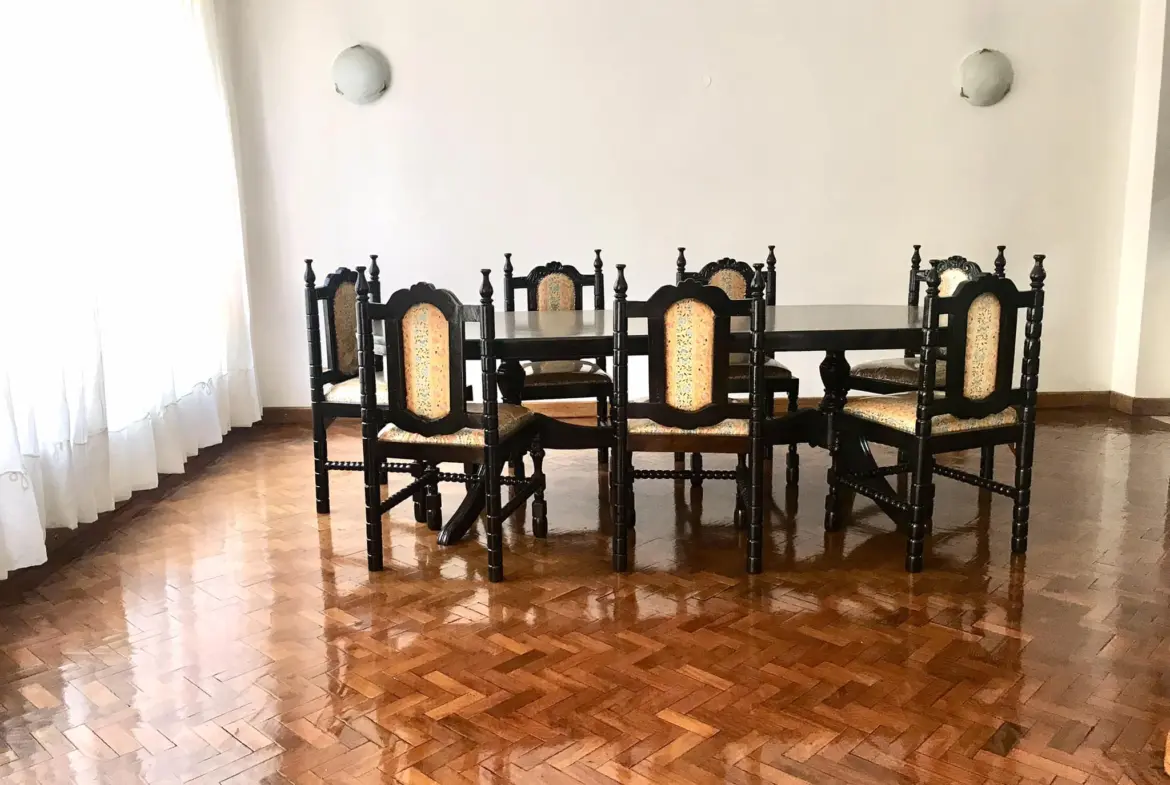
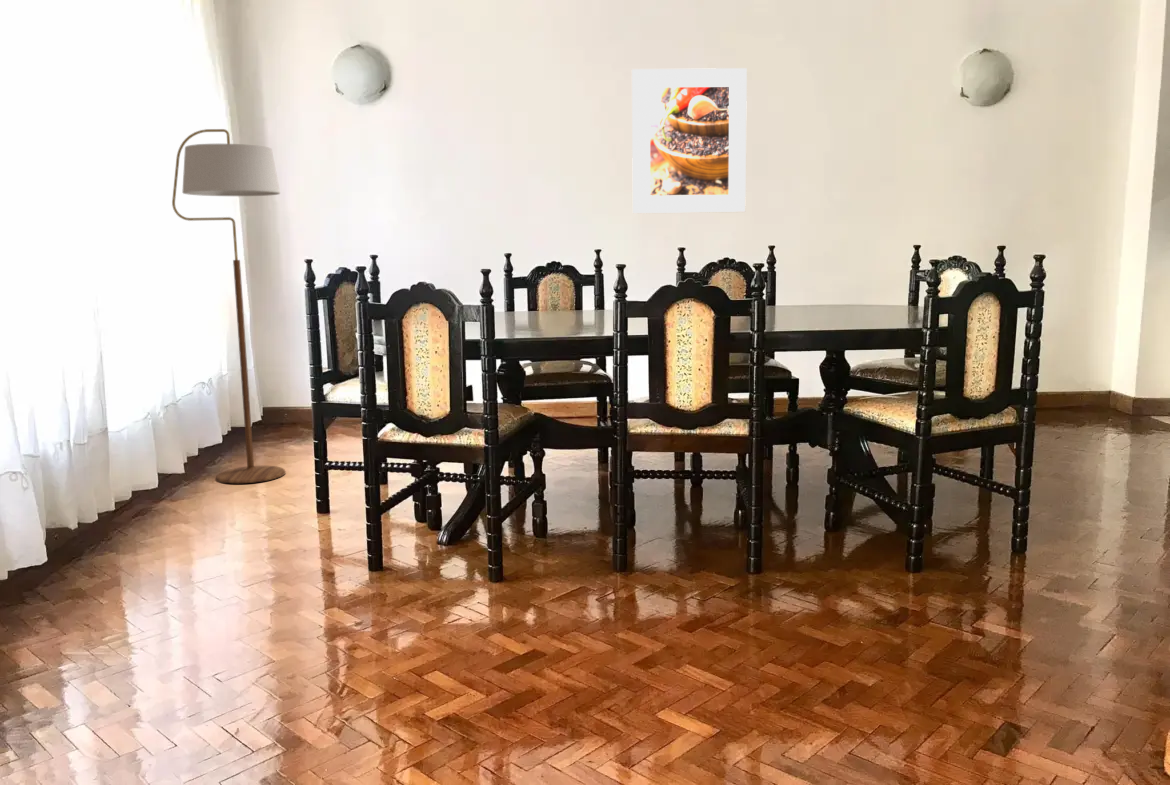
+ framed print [631,67,748,214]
+ floor lamp [171,128,287,484]
